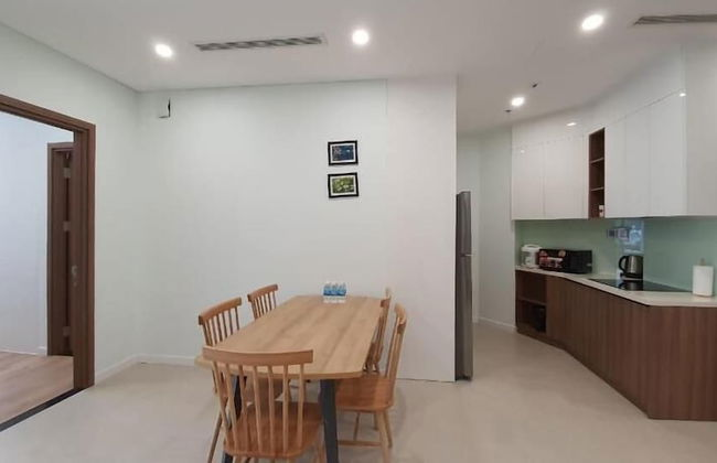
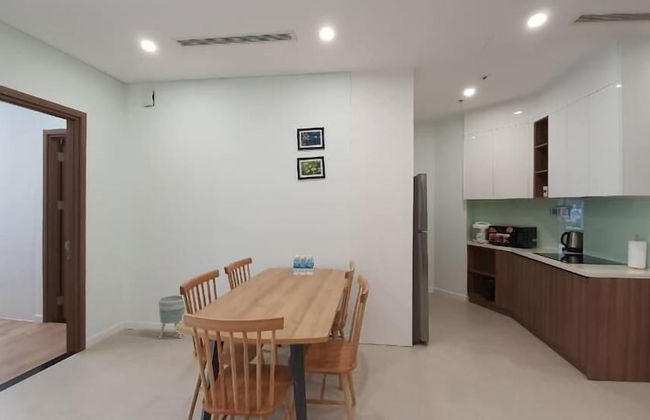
+ planter [157,294,186,340]
